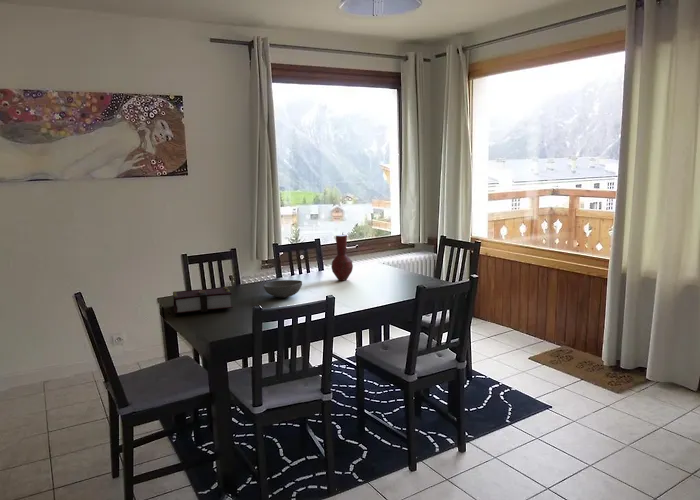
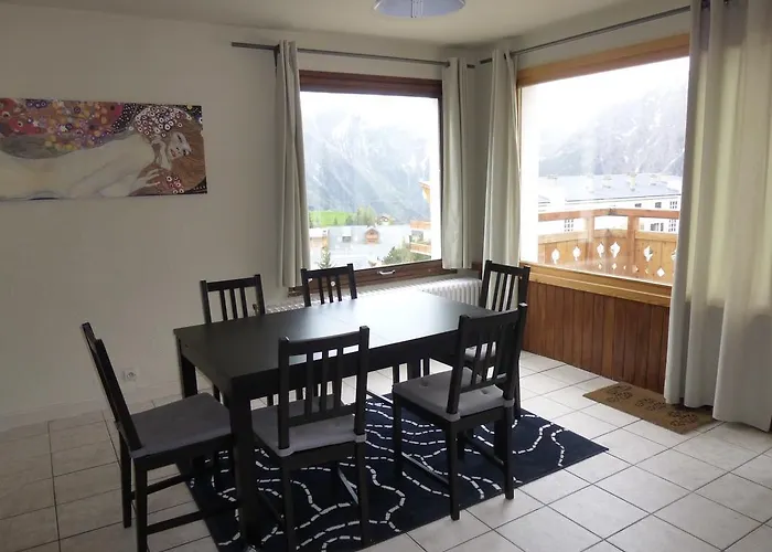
- book [172,286,234,315]
- vase [330,234,354,282]
- bowl [262,279,303,299]
